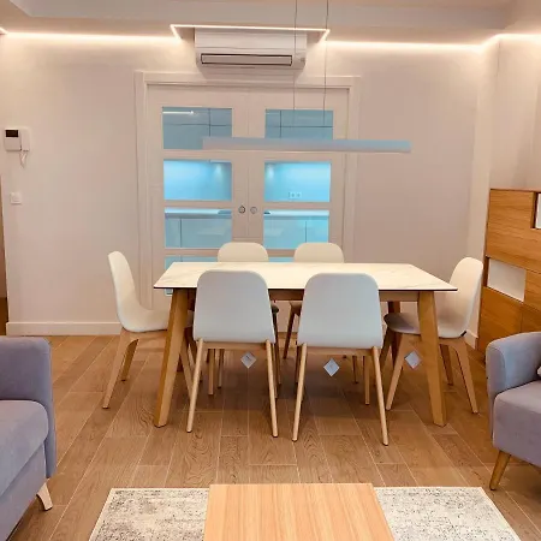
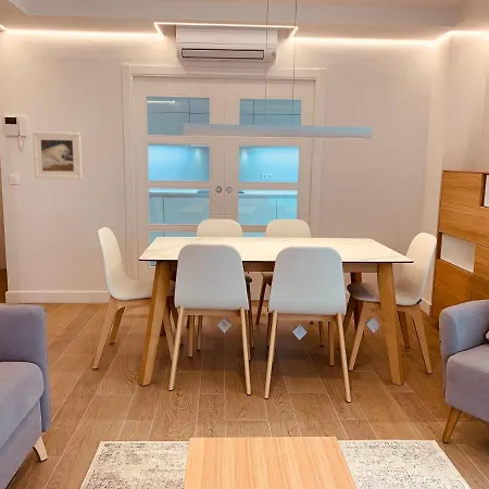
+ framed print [32,130,84,180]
